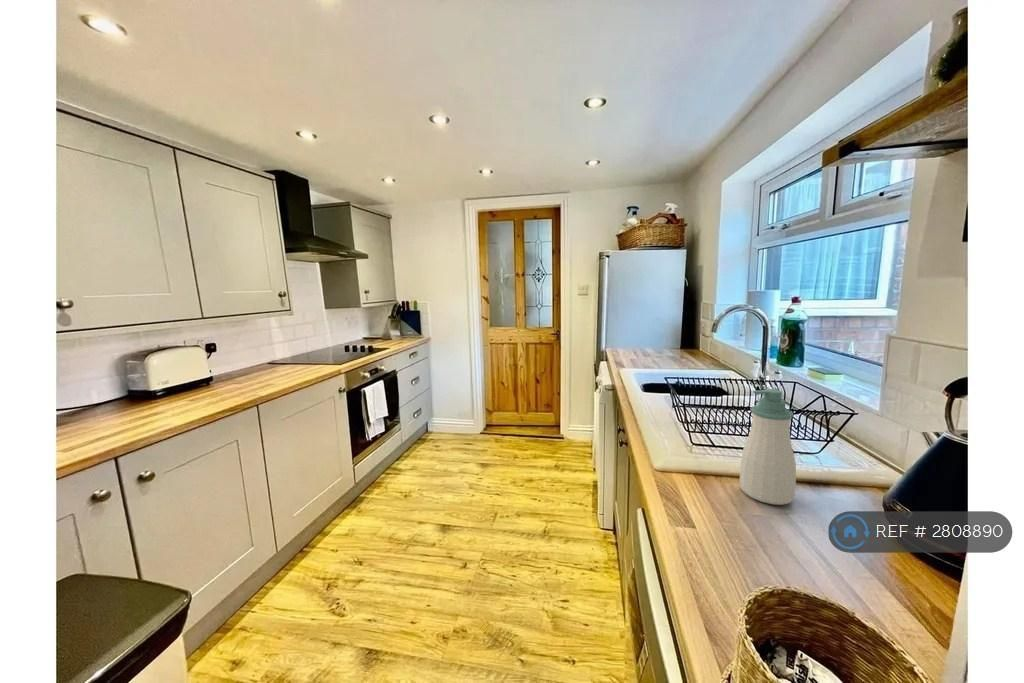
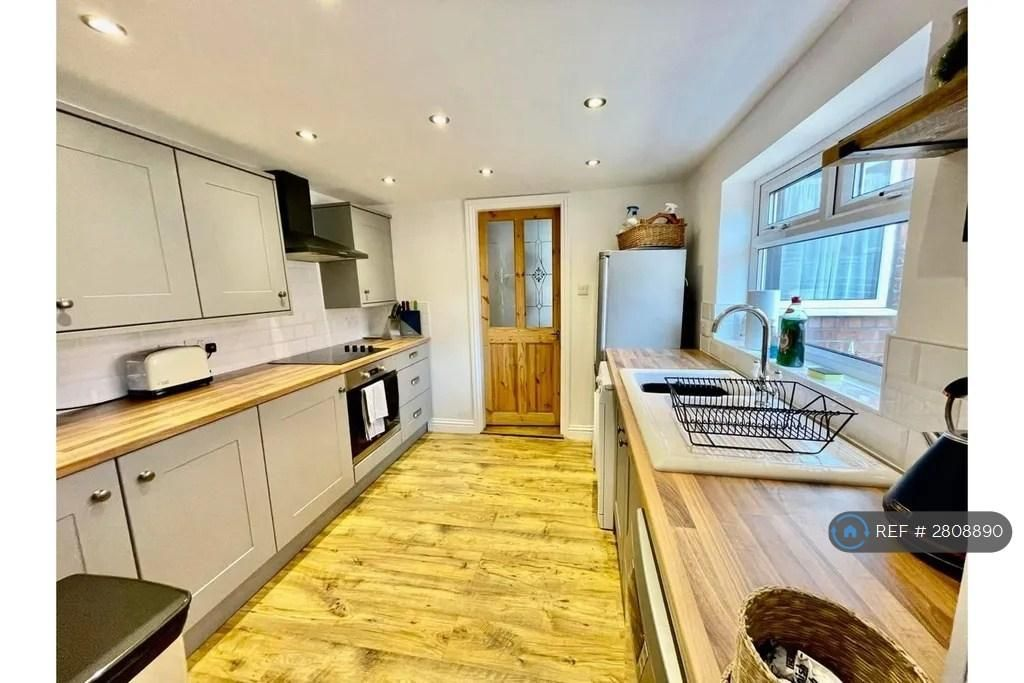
- soap bottle [739,388,797,506]
